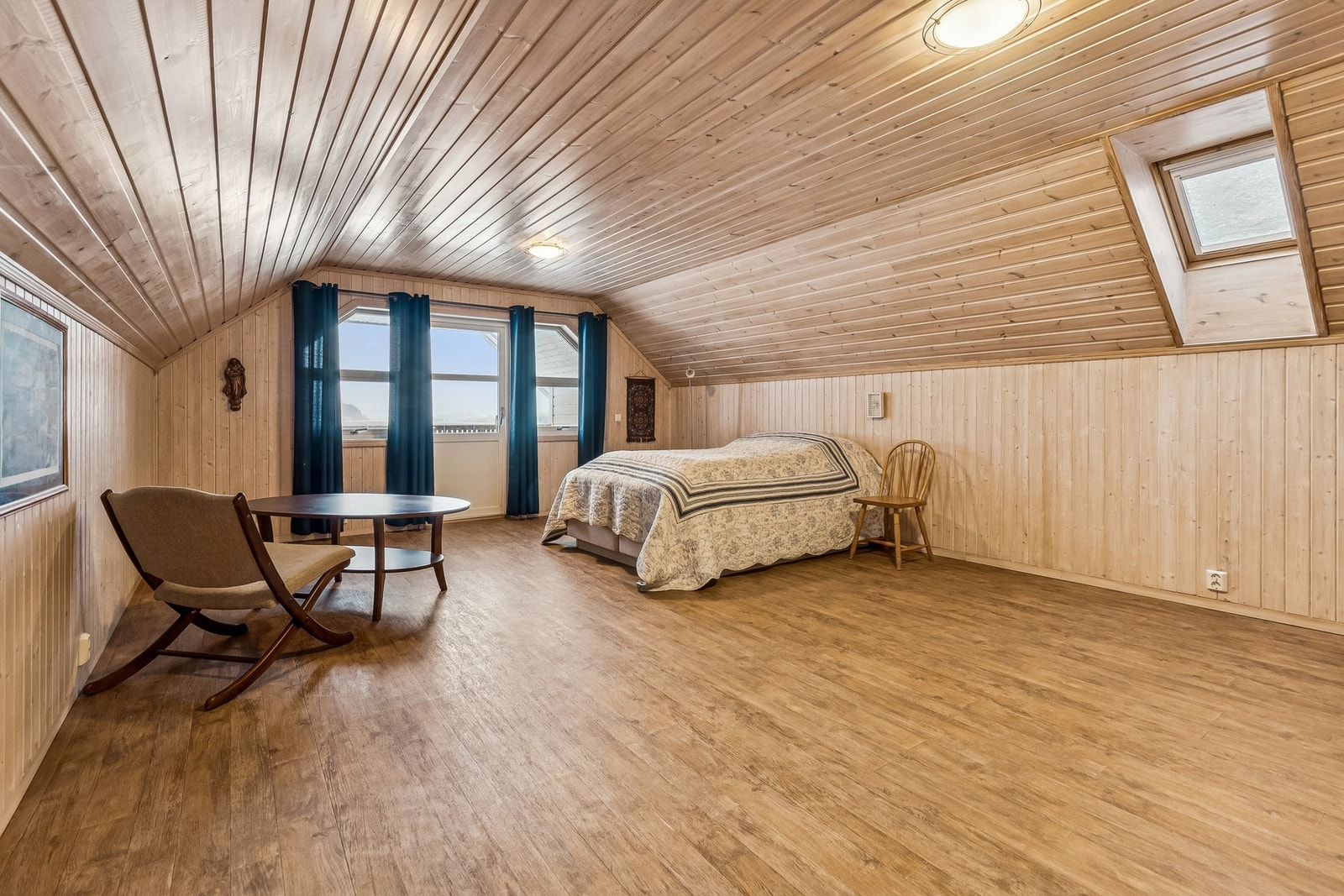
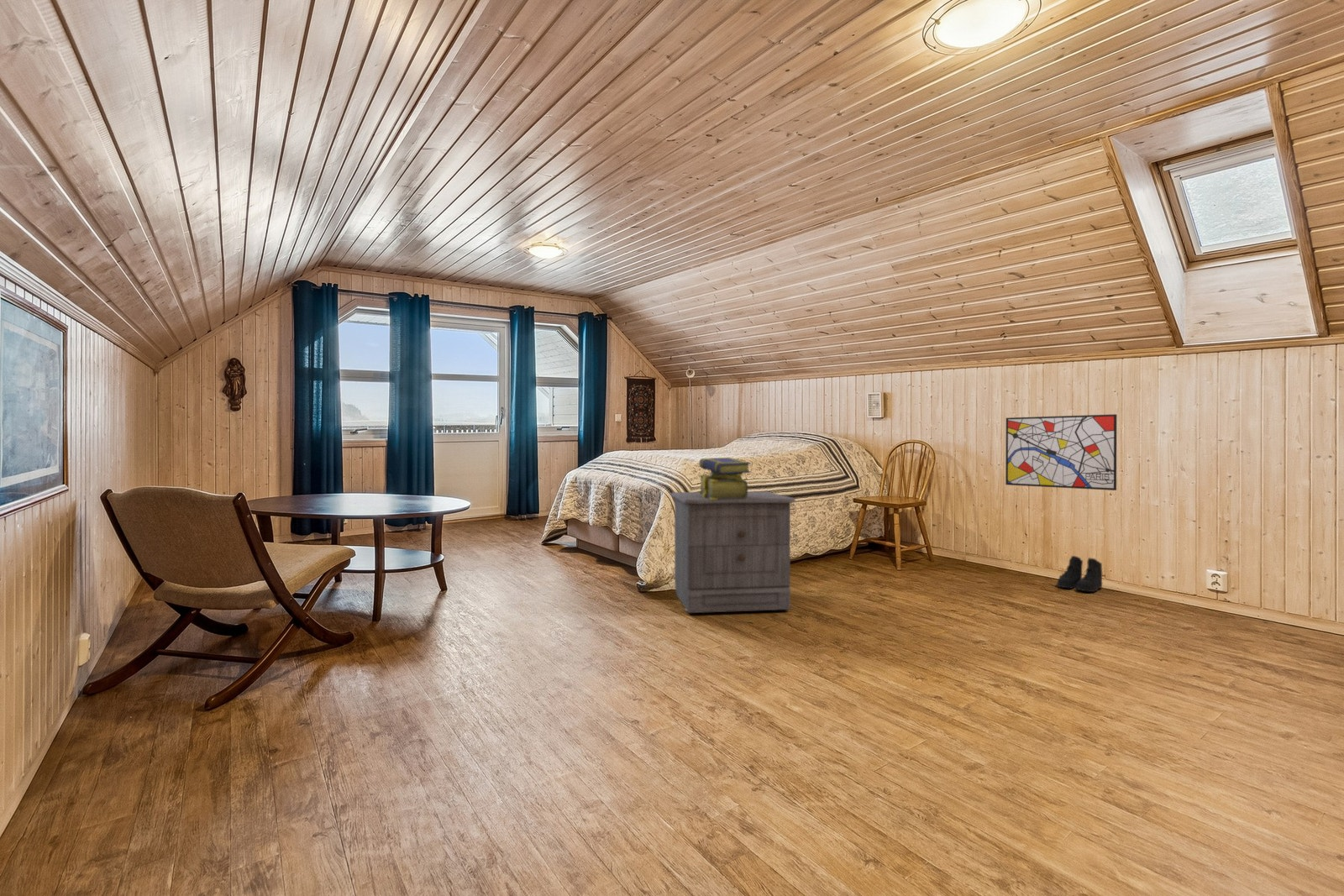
+ boots [1056,555,1103,593]
+ stack of books [698,457,752,500]
+ nightstand [669,490,796,614]
+ wall art [1005,413,1118,491]
